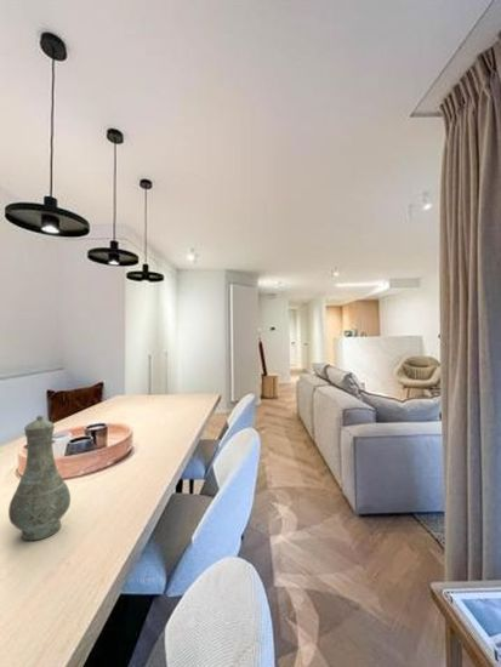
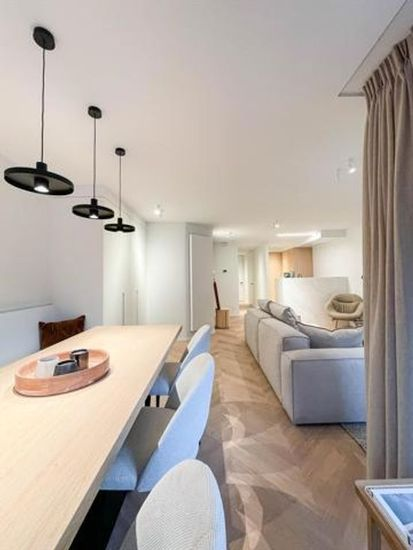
- vase [7,415,72,541]
